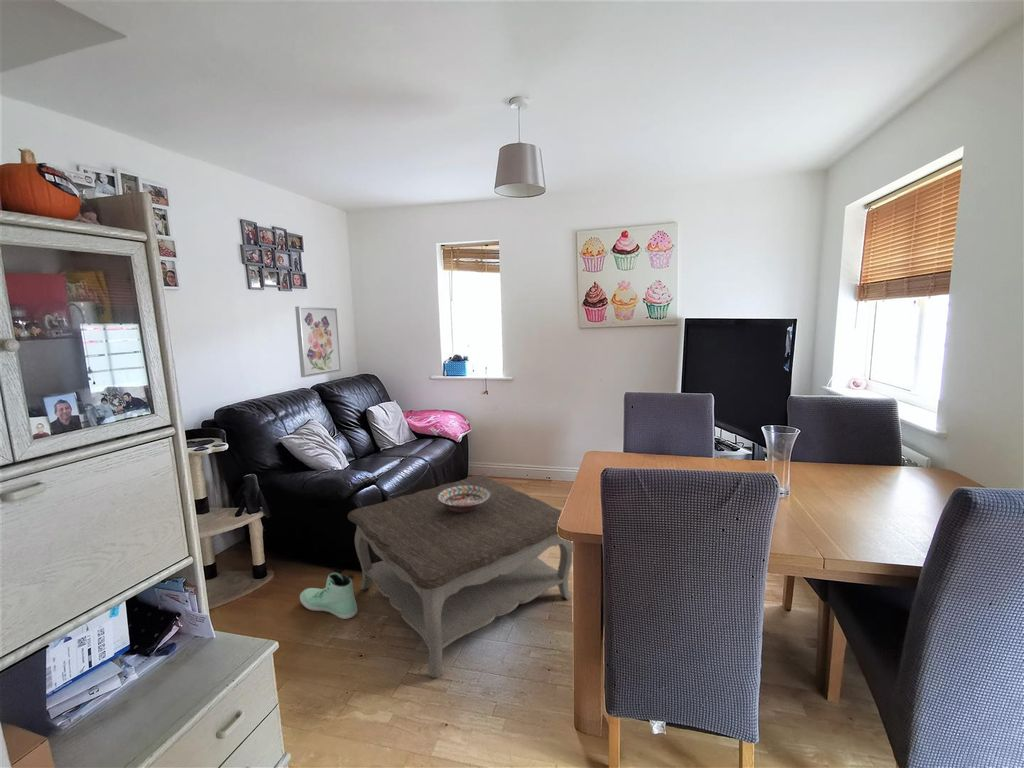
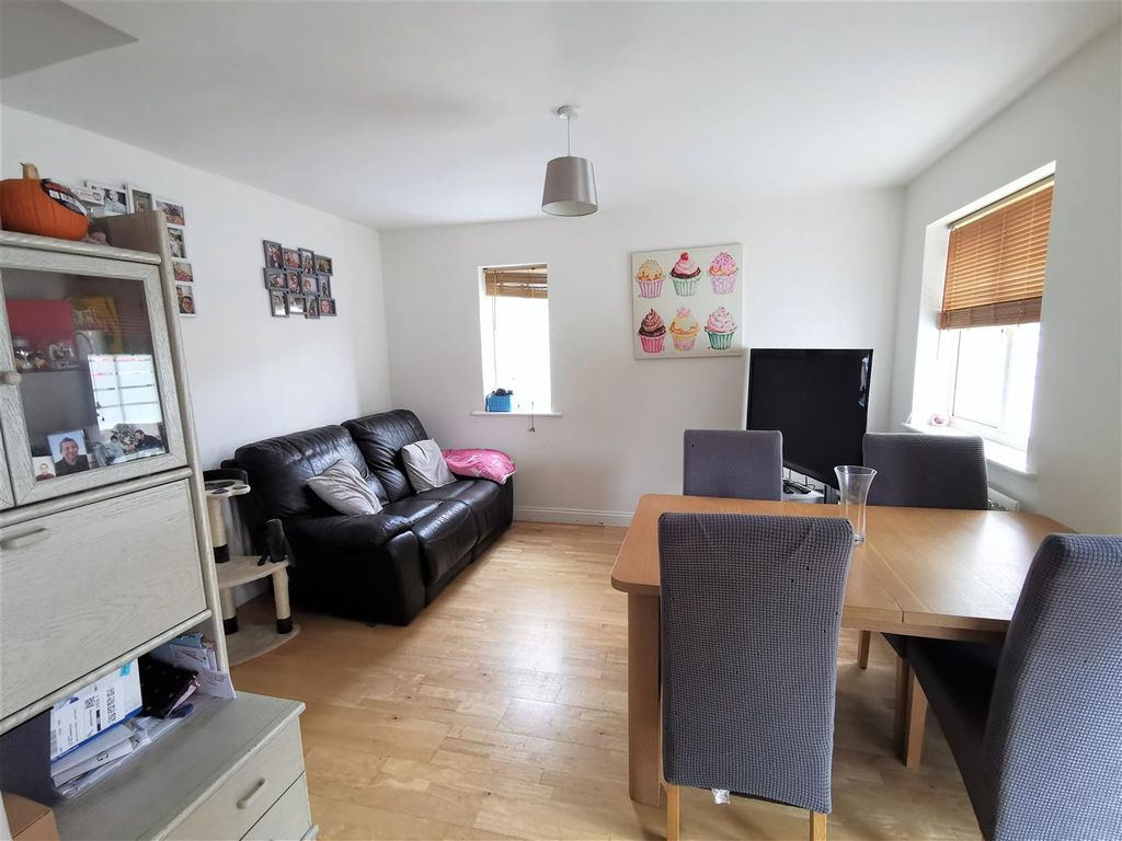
- wall art [294,305,342,378]
- decorative bowl [437,485,490,513]
- sneaker [299,572,358,620]
- coffee table [347,474,574,679]
